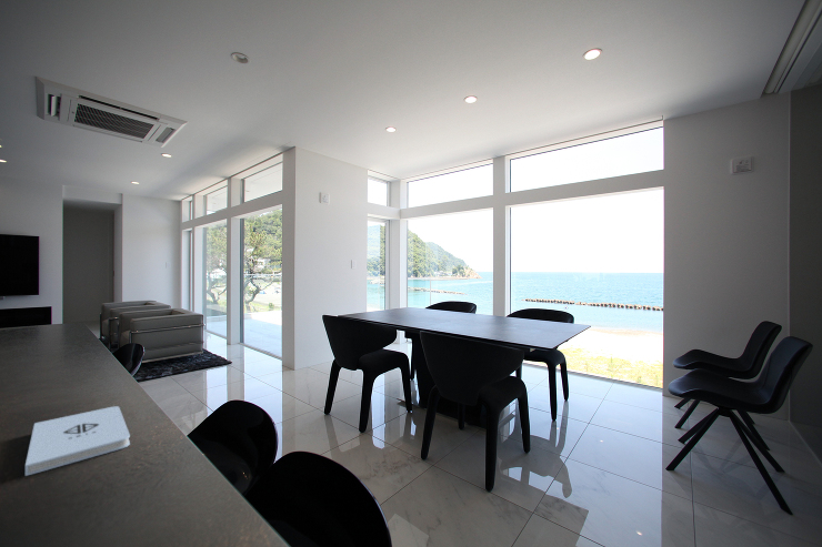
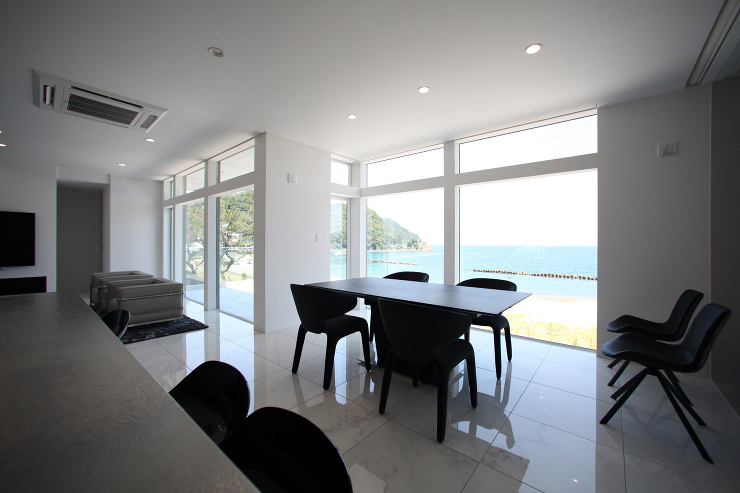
- notepad [24,405,131,477]
